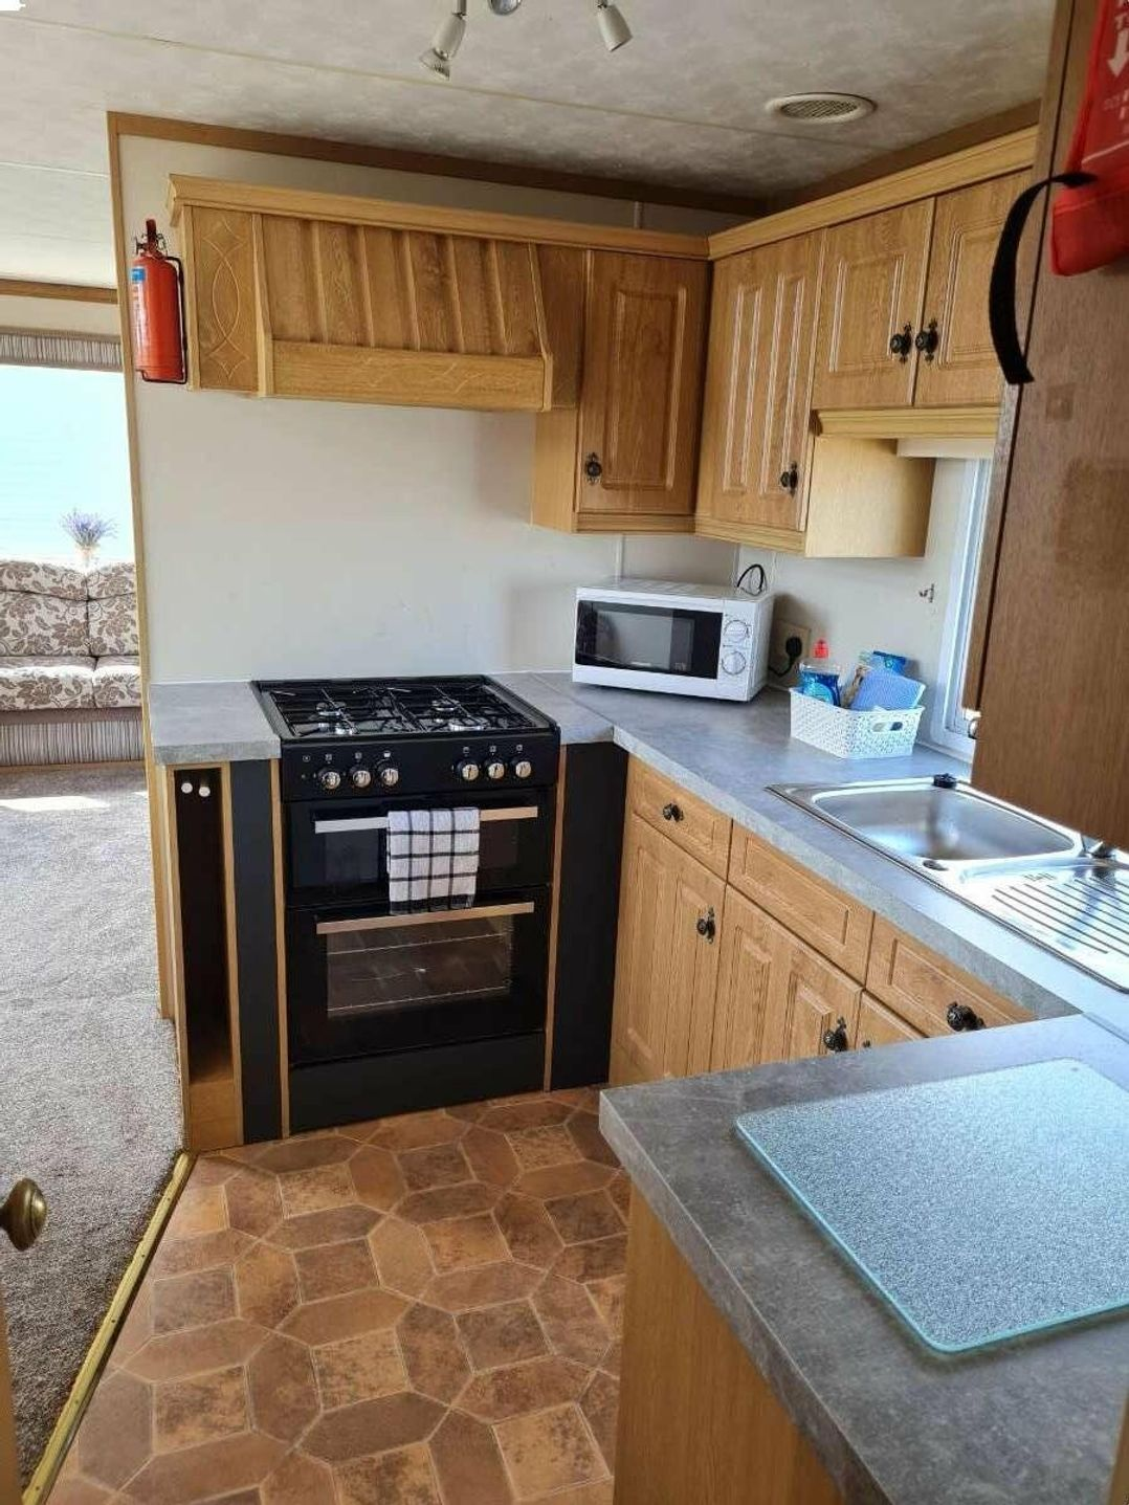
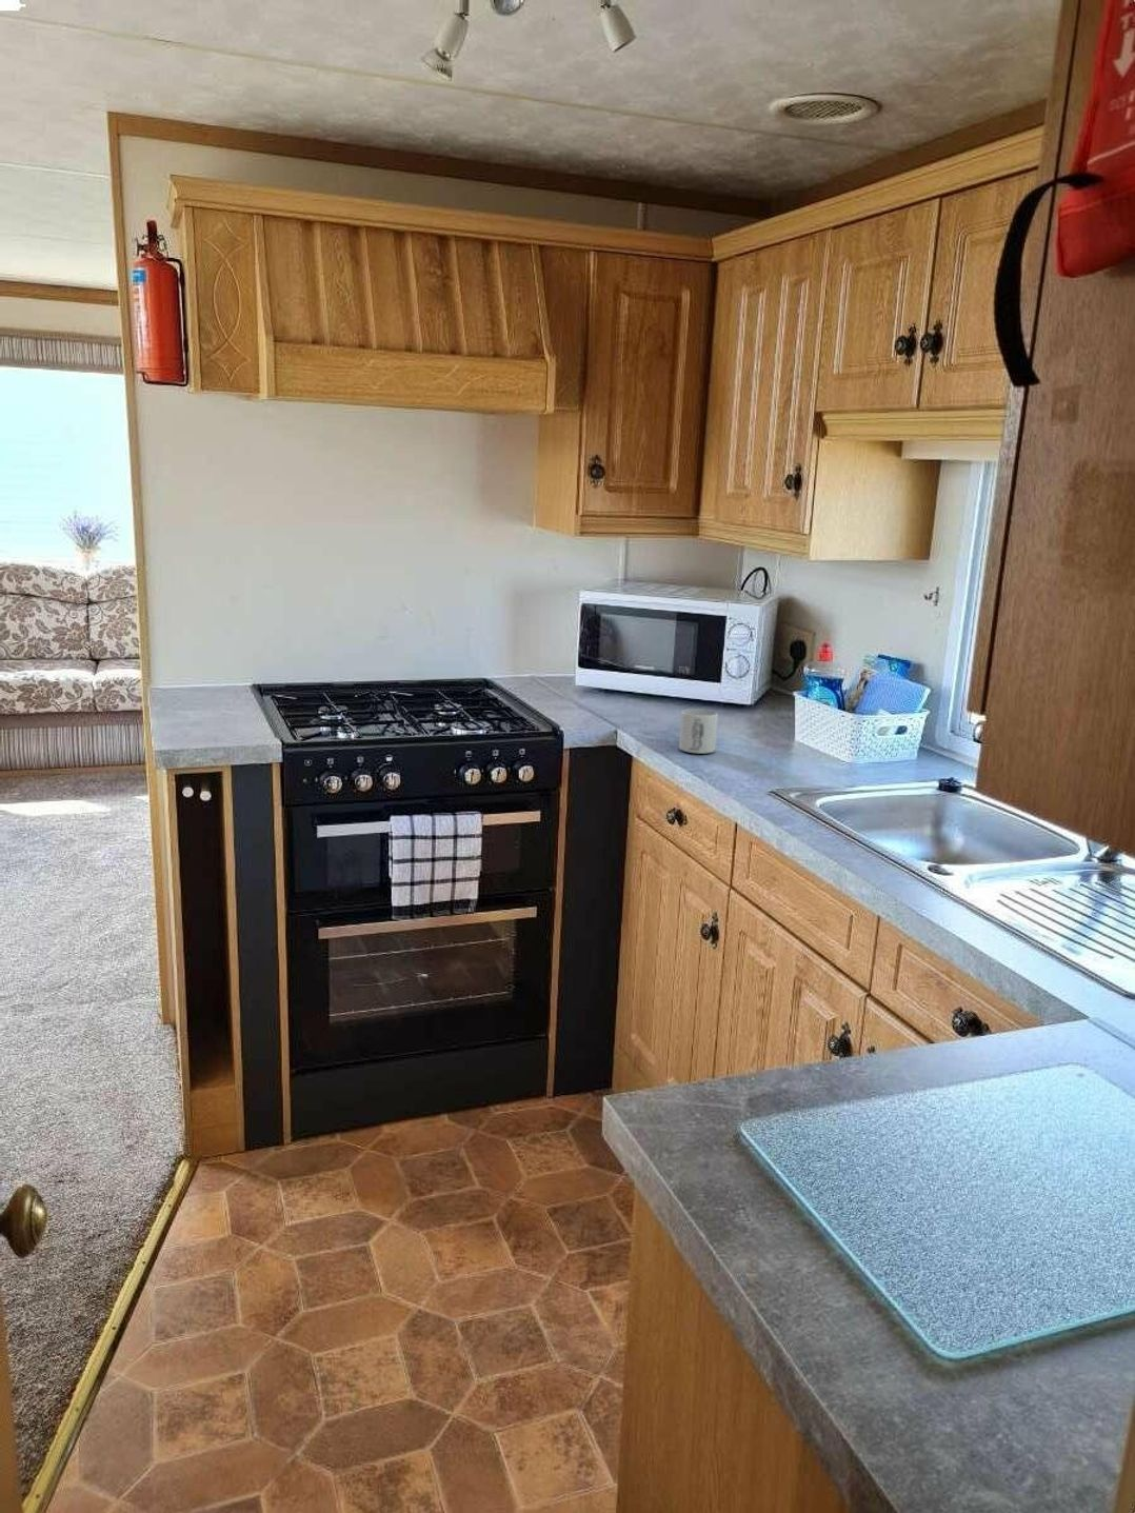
+ mug [678,707,719,755]
